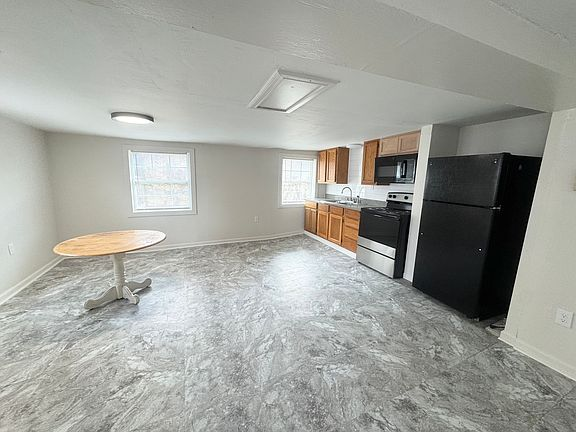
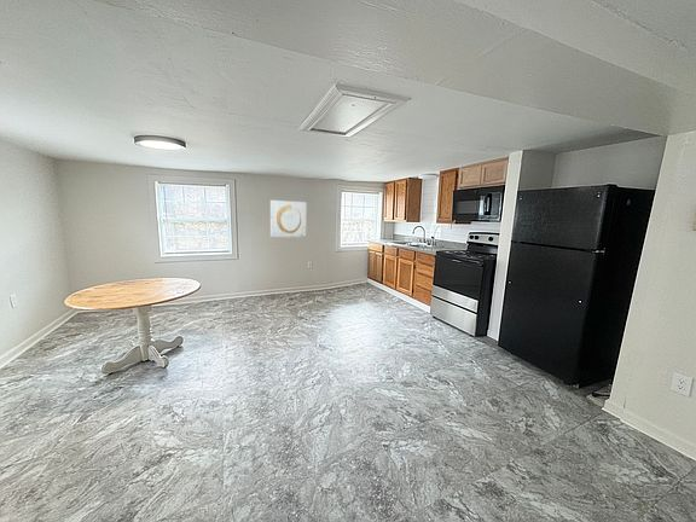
+ wall art [269,199,308,238]
